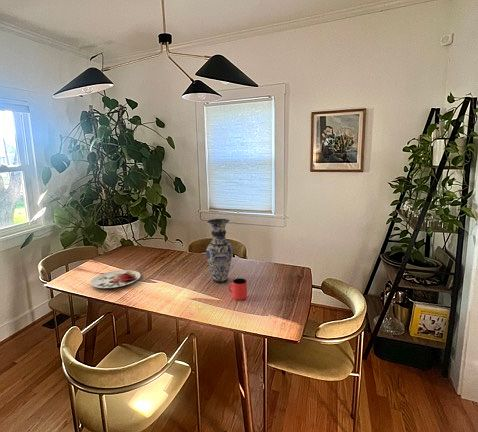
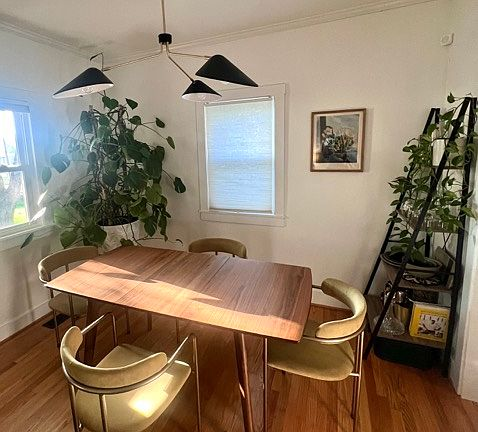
- plate [90,269,142,289]
- vase [205,218,234,284]
- cup [228,277,248,301]
